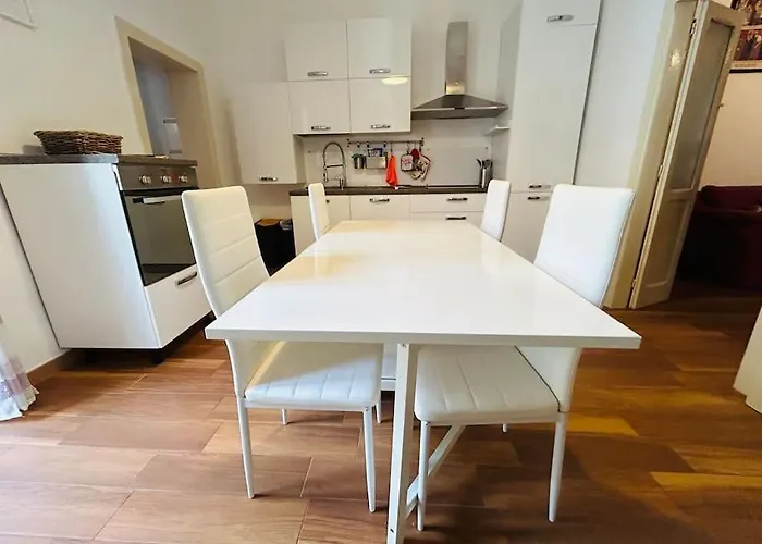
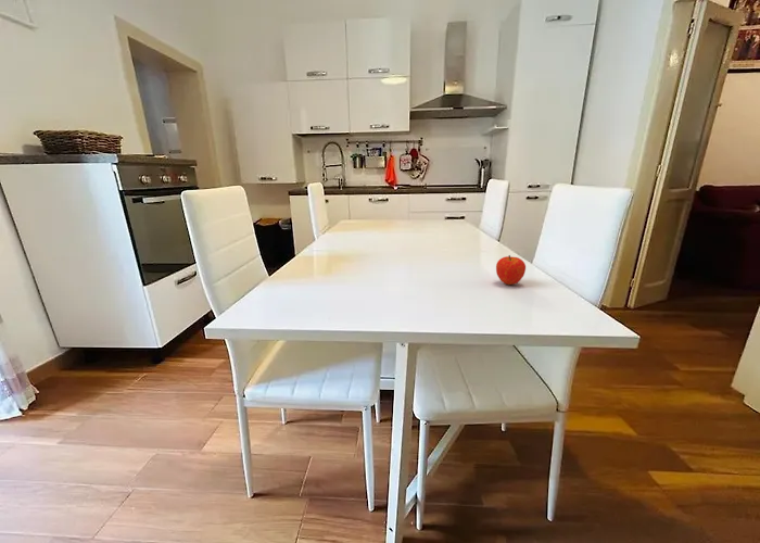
+ fruit [495,254,527,286]
